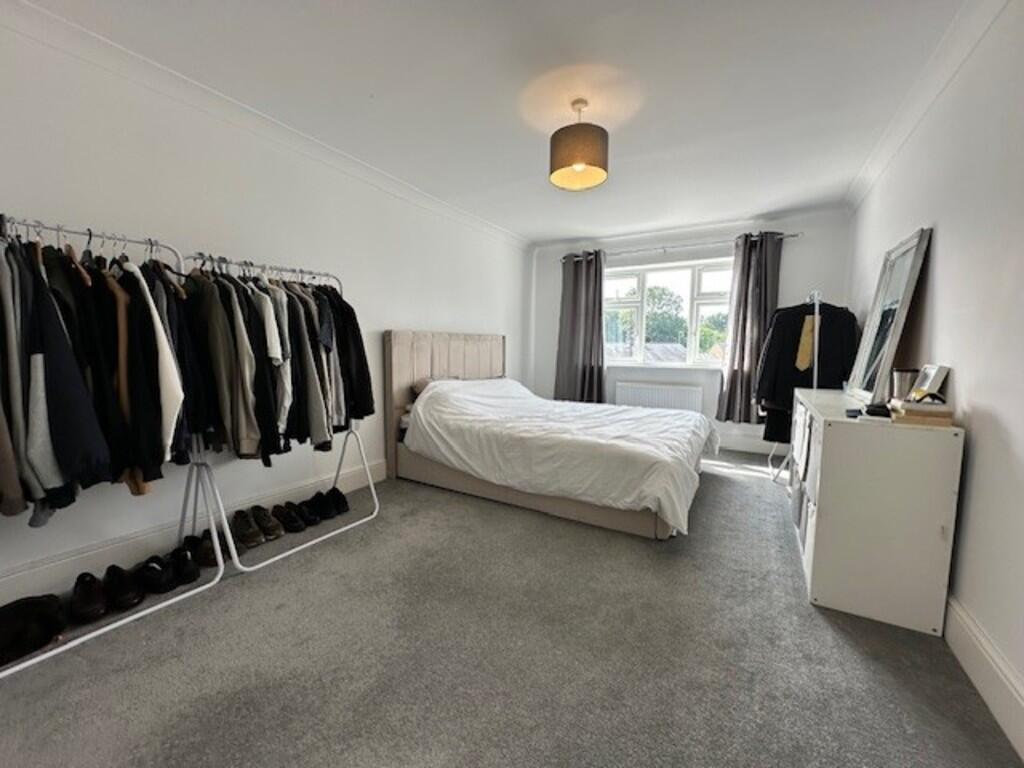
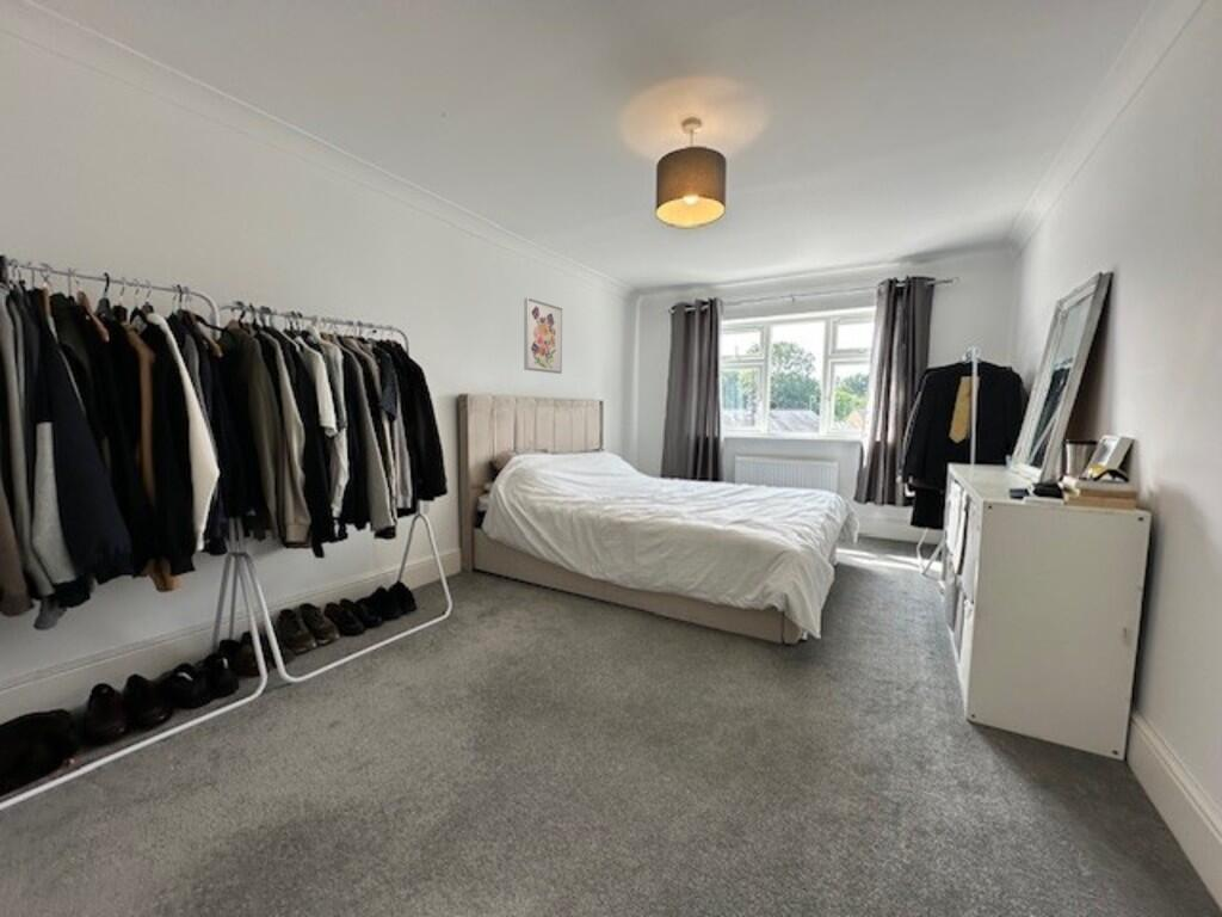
+ wall art [523,297,563,375]
